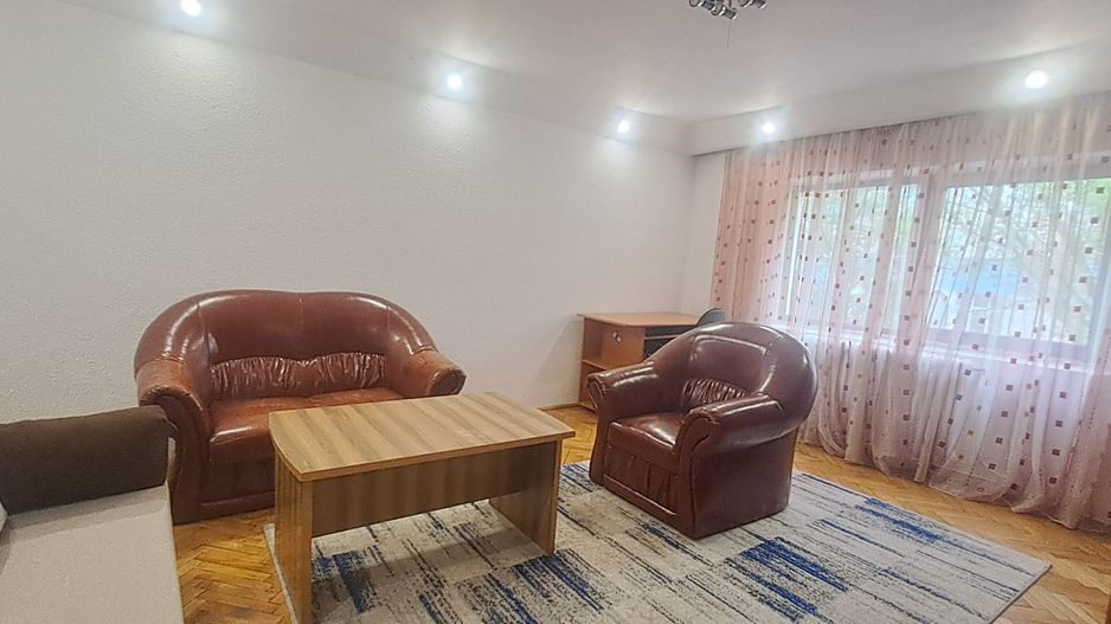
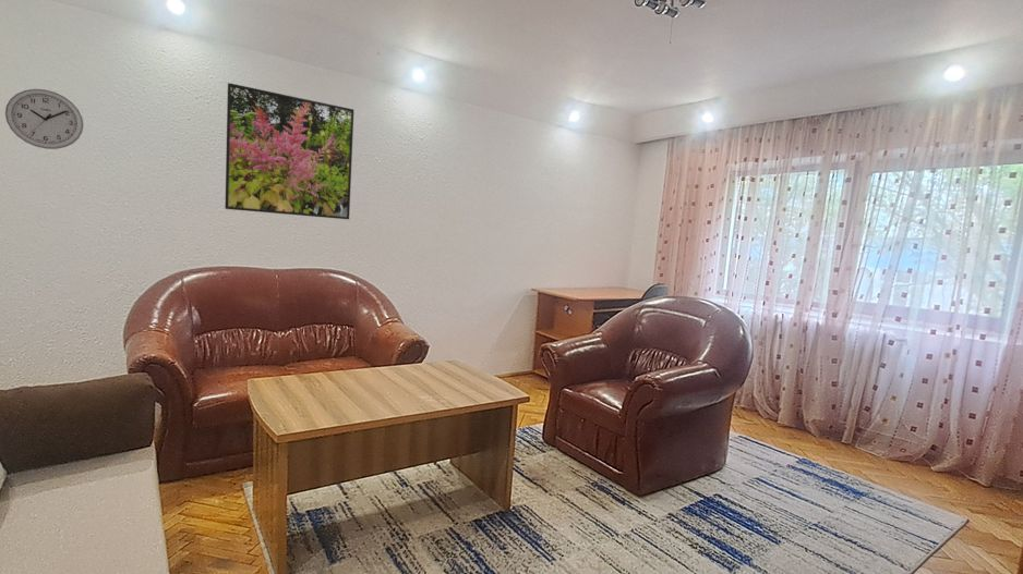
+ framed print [225,82,354,220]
+ wall clock [4,88,85,150]
